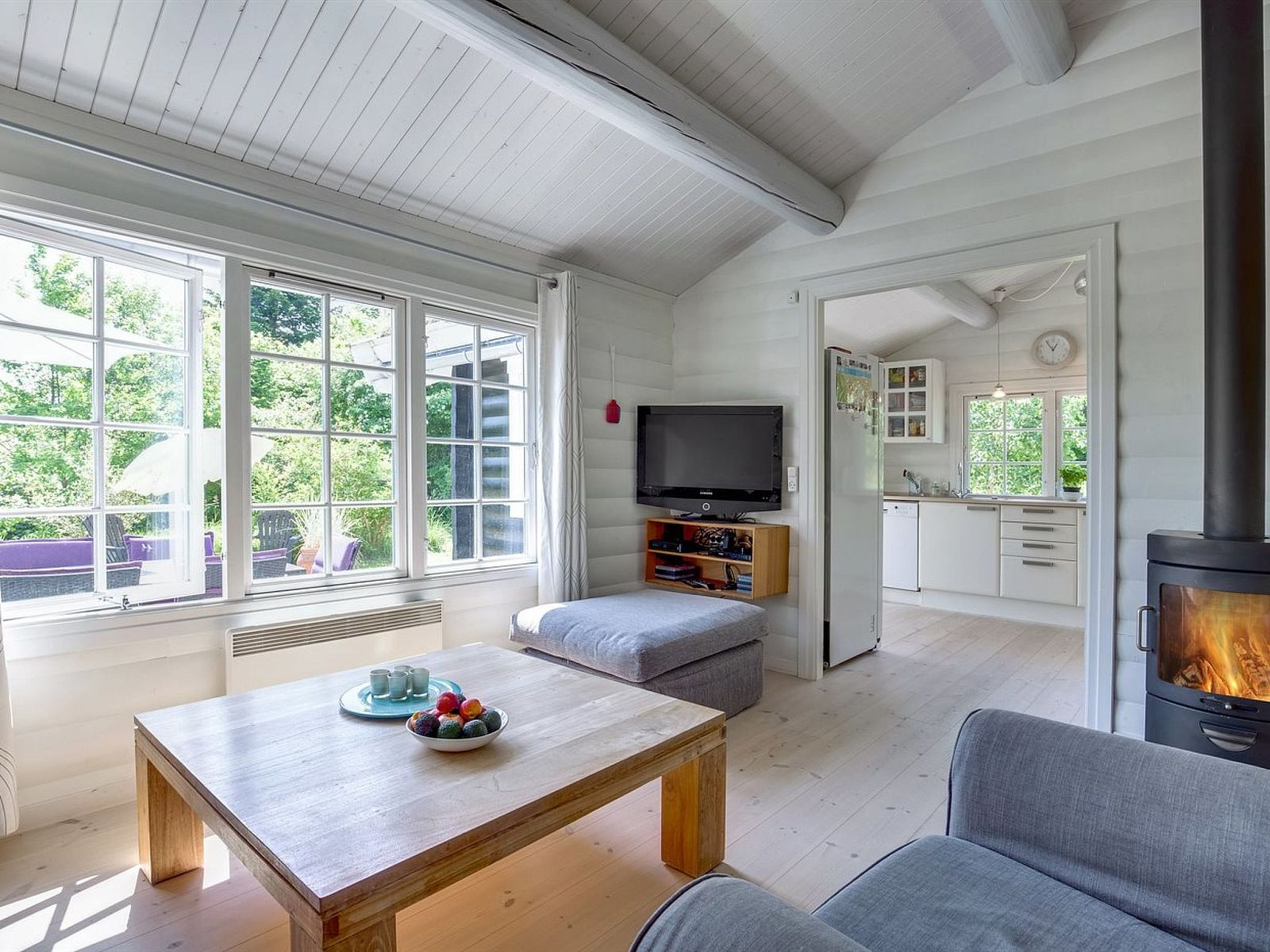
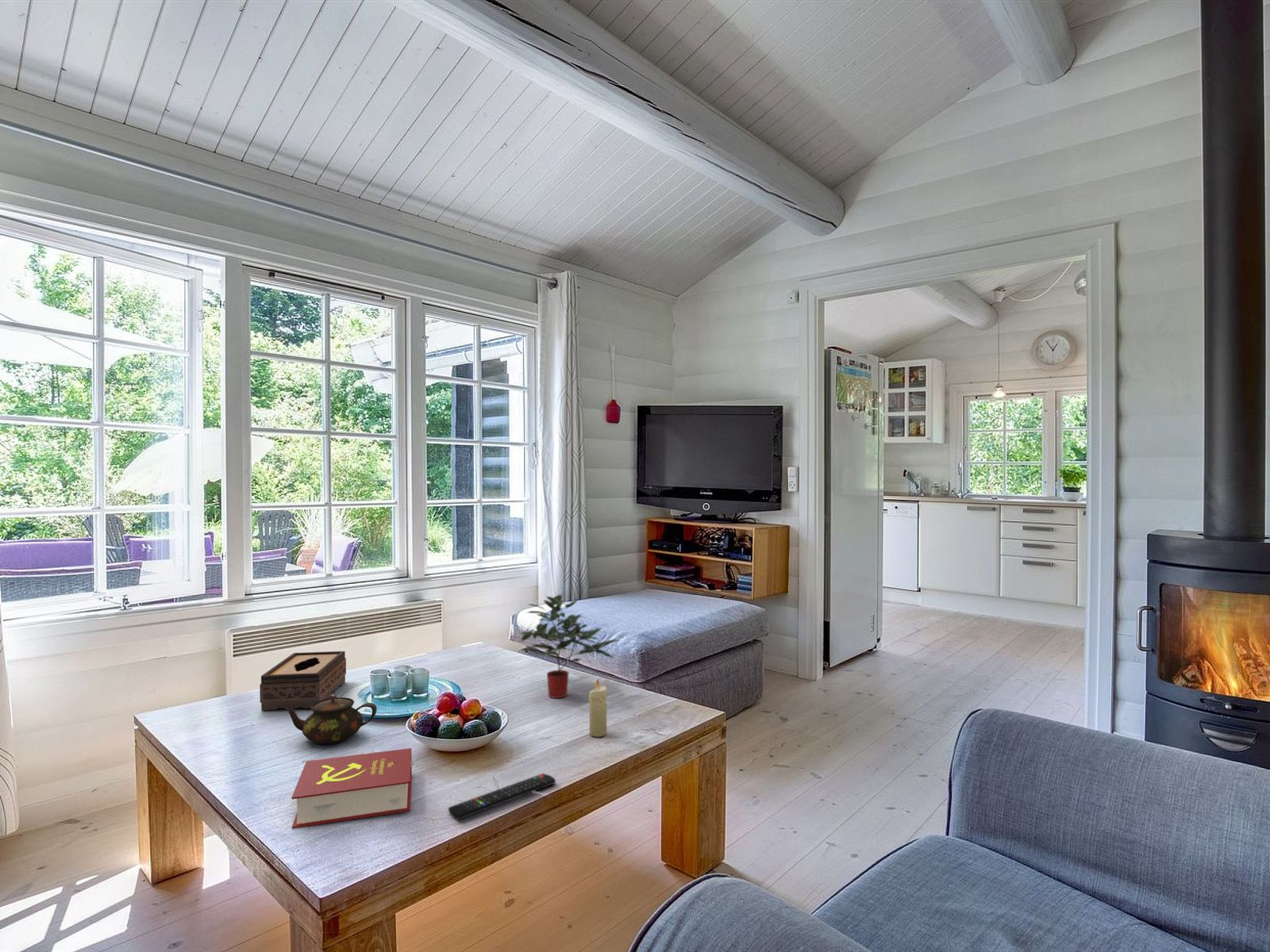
+ teapot [285,693,378,745]
+ tissue box [259,651,347,712]
+ candle [588,678,608,738]
+ book [290,747,418,829]
+ remote control [448,773,556,820]
+ potted plant [519,593,620,699]
